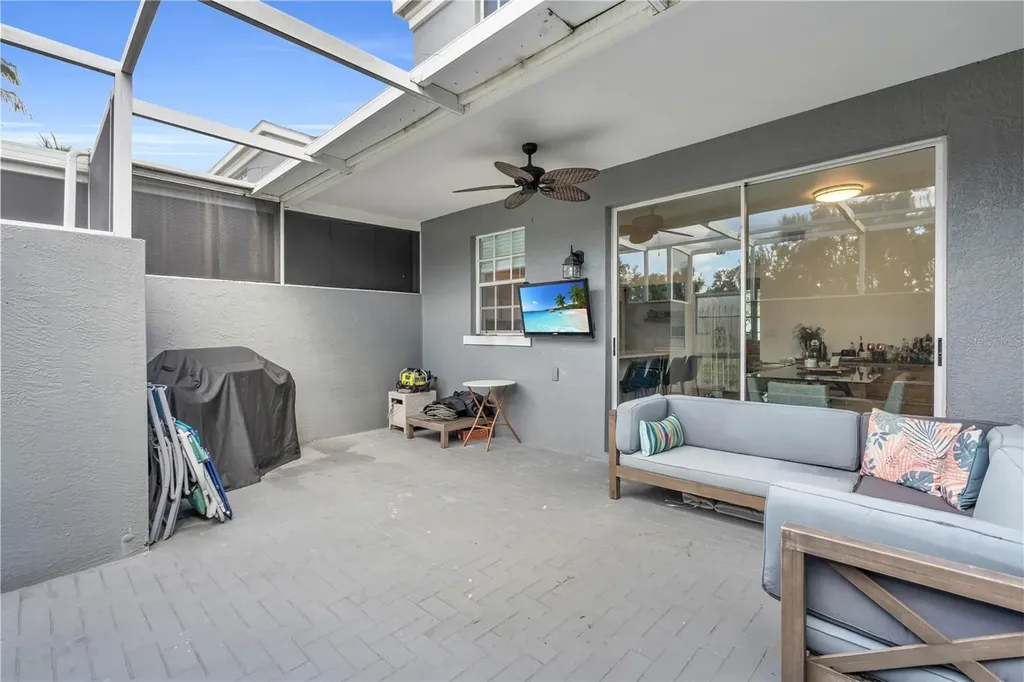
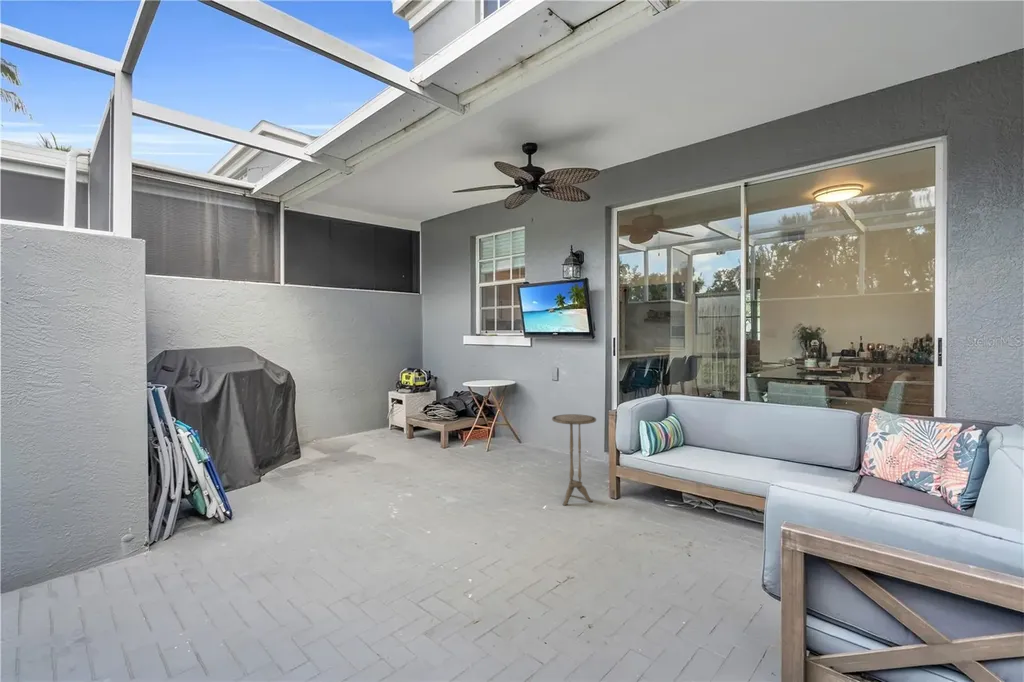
+ side table [551,413,597,507]
